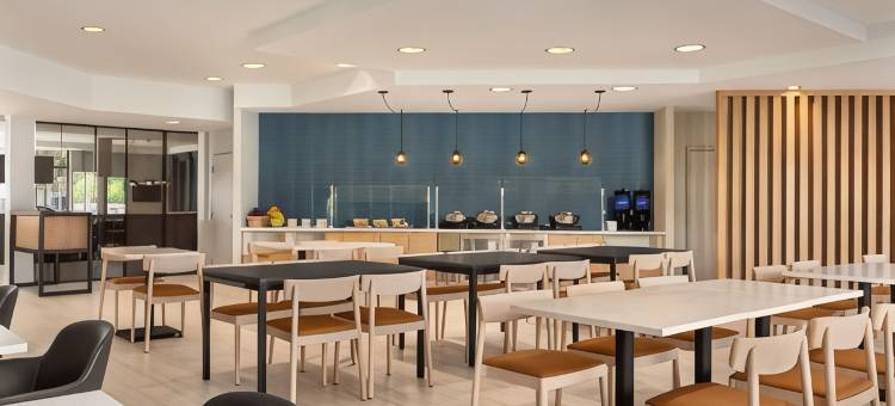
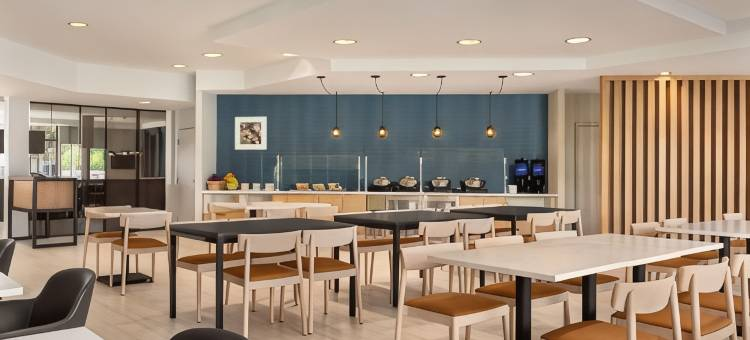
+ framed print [234,116,268,151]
